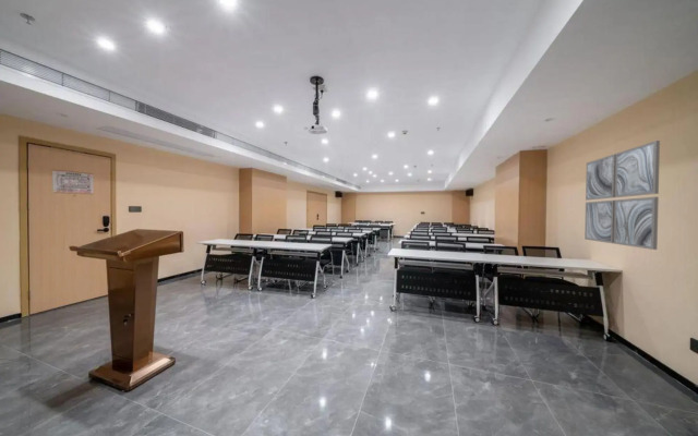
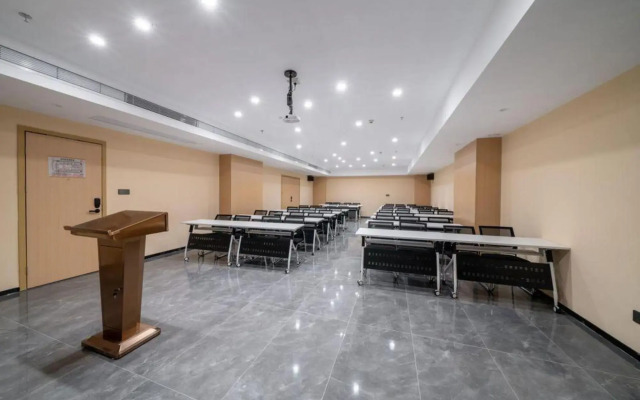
- wall art [583,140,661,251]
